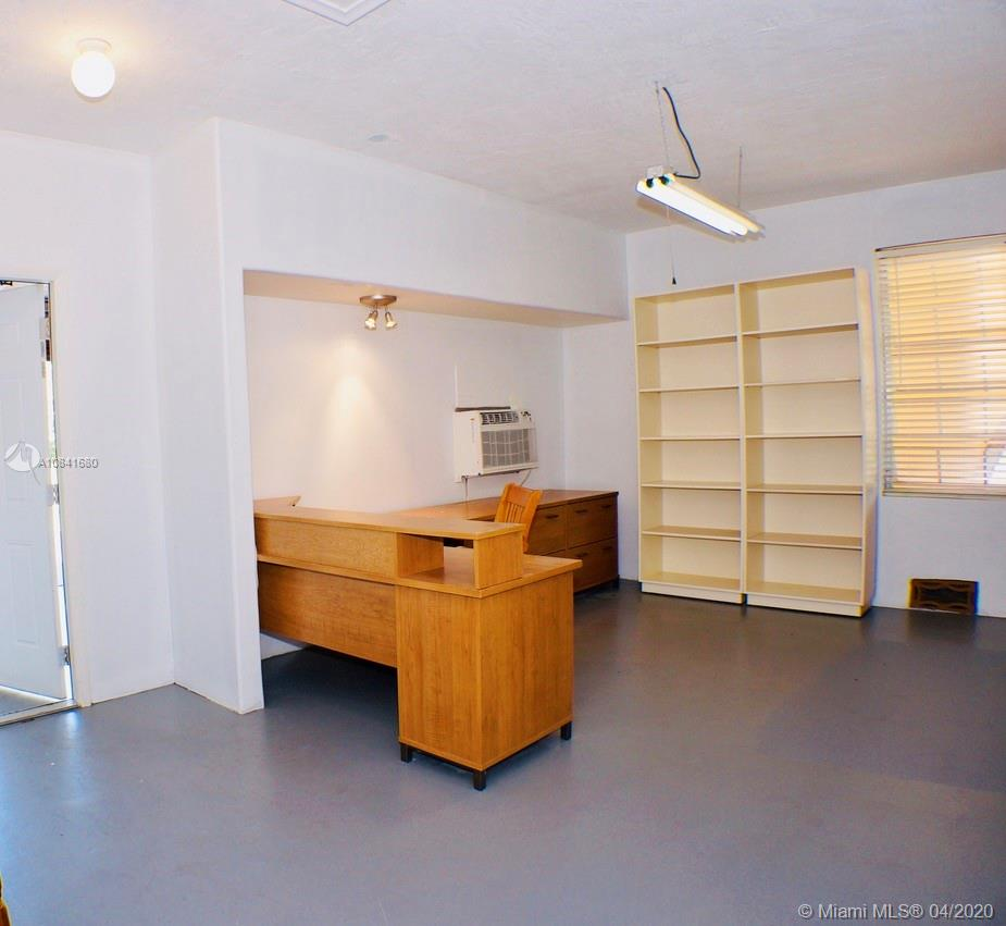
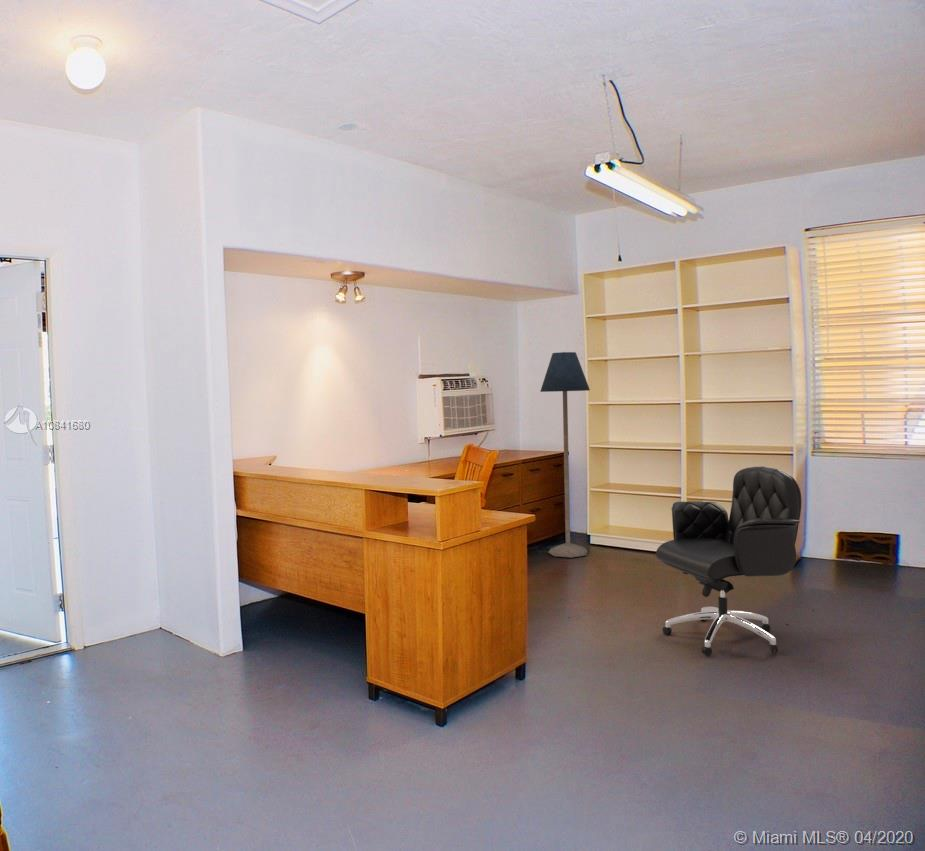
+ floor lamp [539,351,591,559]
+ office chair [655,466,802,657]
